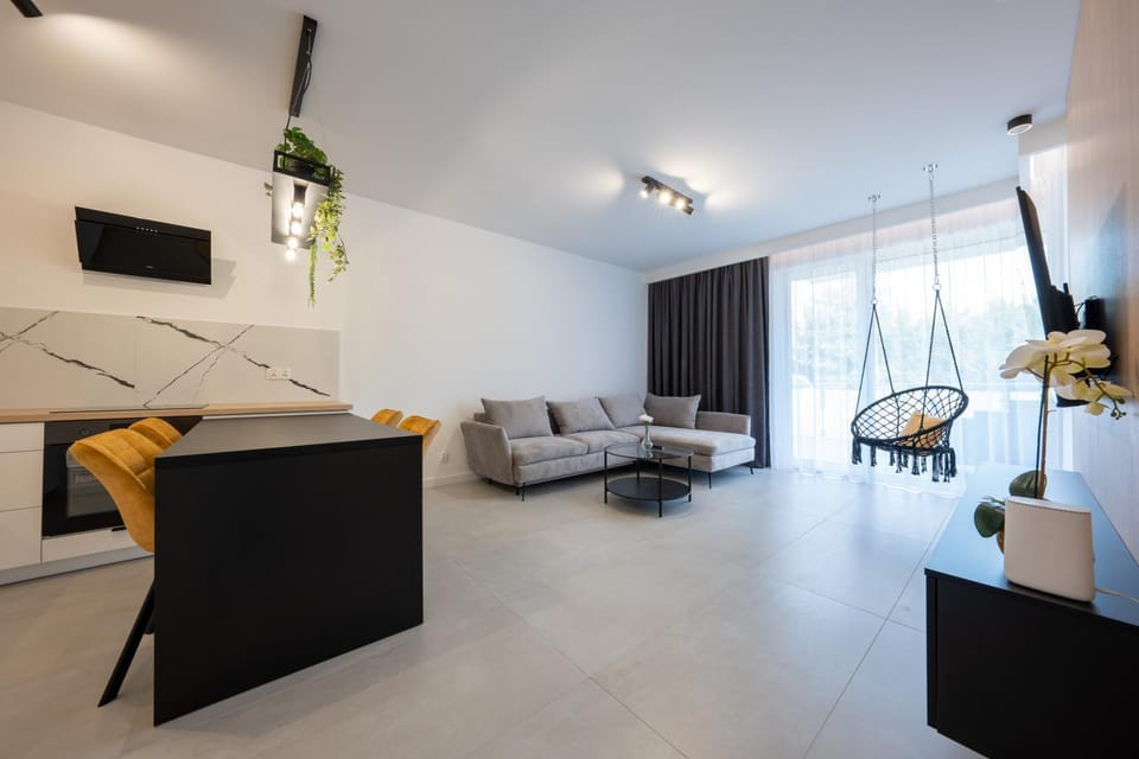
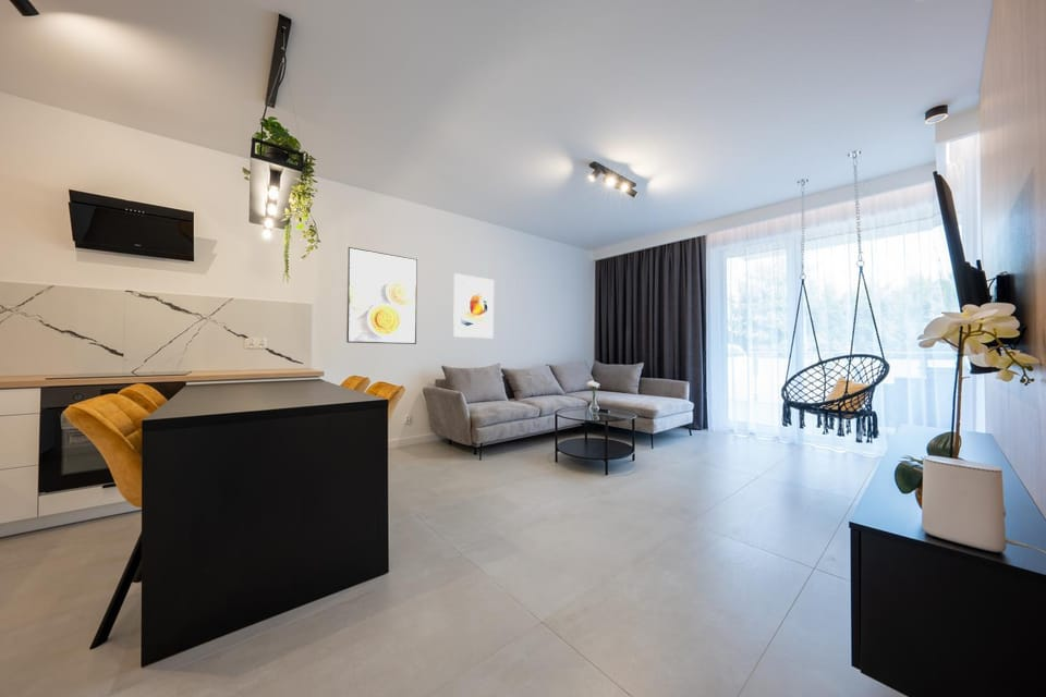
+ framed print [345,246,418,345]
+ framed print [452,272,495,339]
